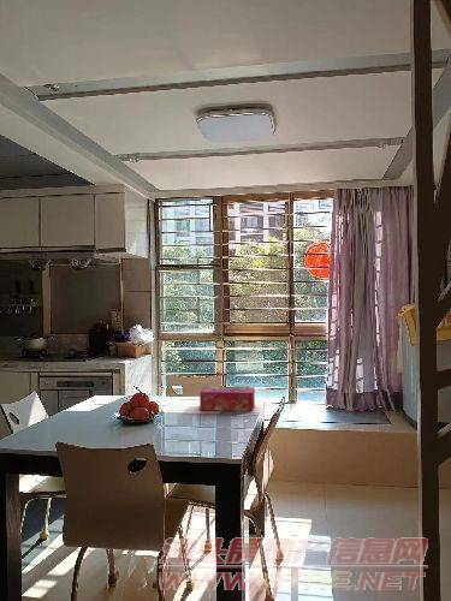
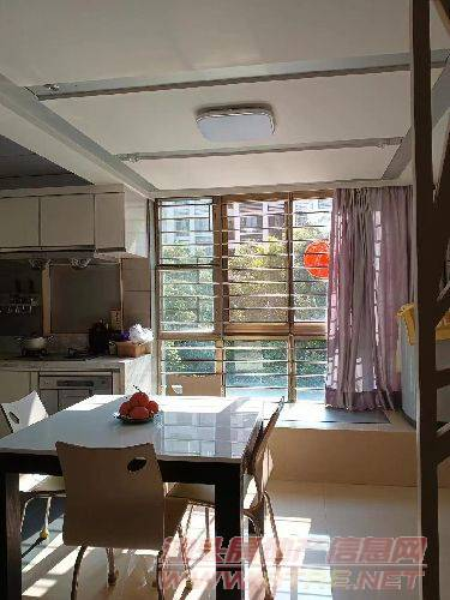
- tissue box [198,386,256,412]
